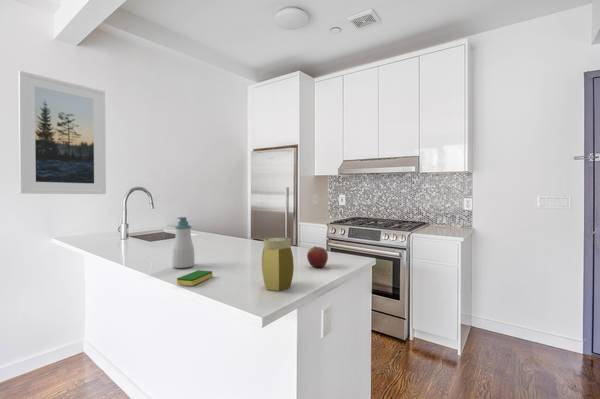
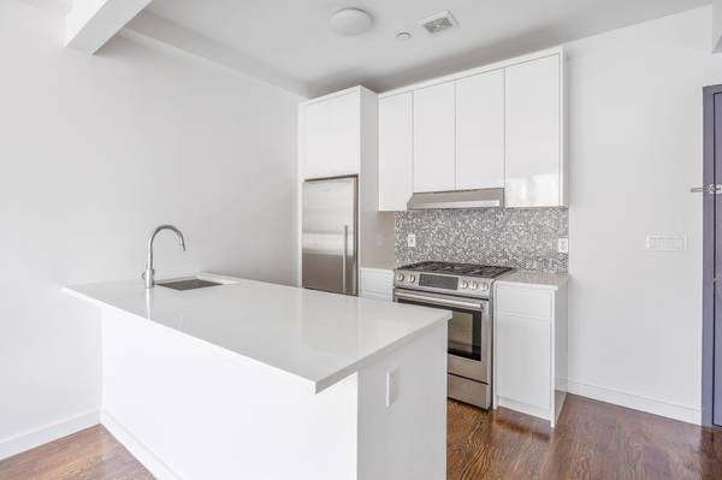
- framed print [18,70,107,195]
- apple [306,245,329,268]
- soap bottle [171,216,196,269]
- jar [261,236,295,292]
- dish sponge [176,269,213,287]
